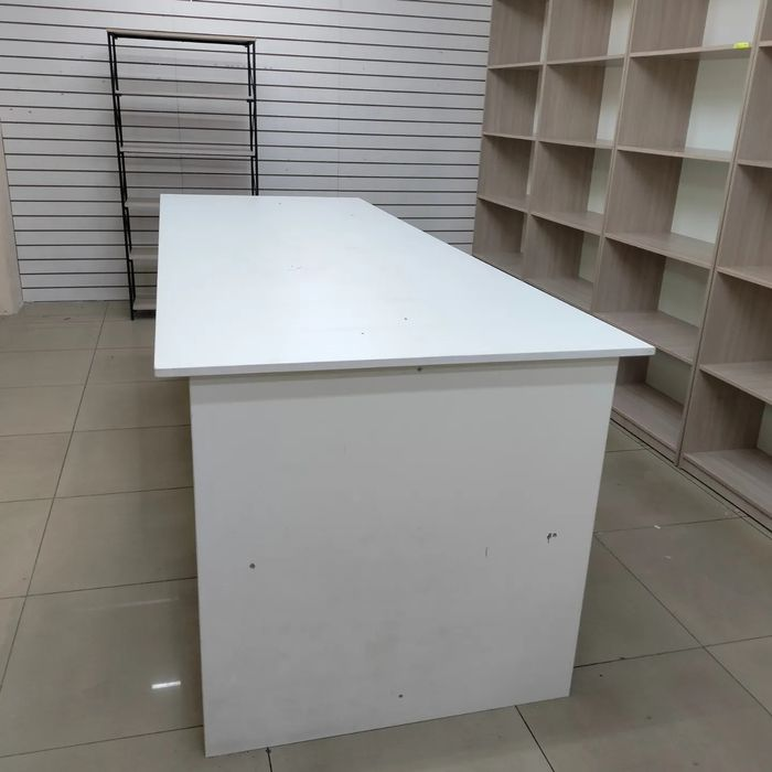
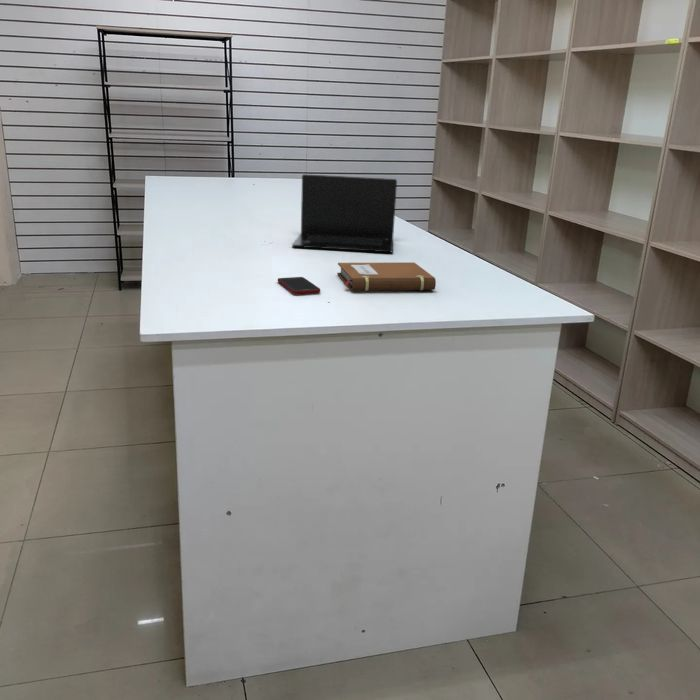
+ cell phone [277,276,321,295]
+ laptop [291,173,398,253]
+ notebook [336,261,437,292]
